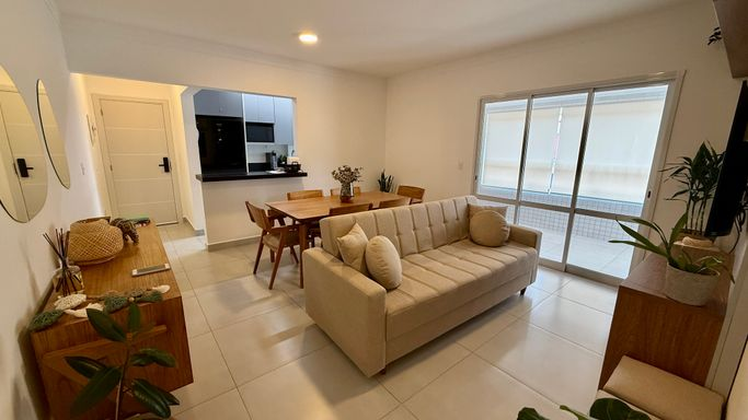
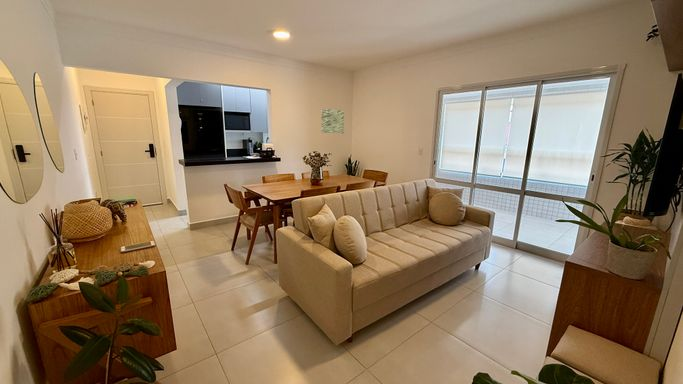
+ wall art [320,107,345,134]
